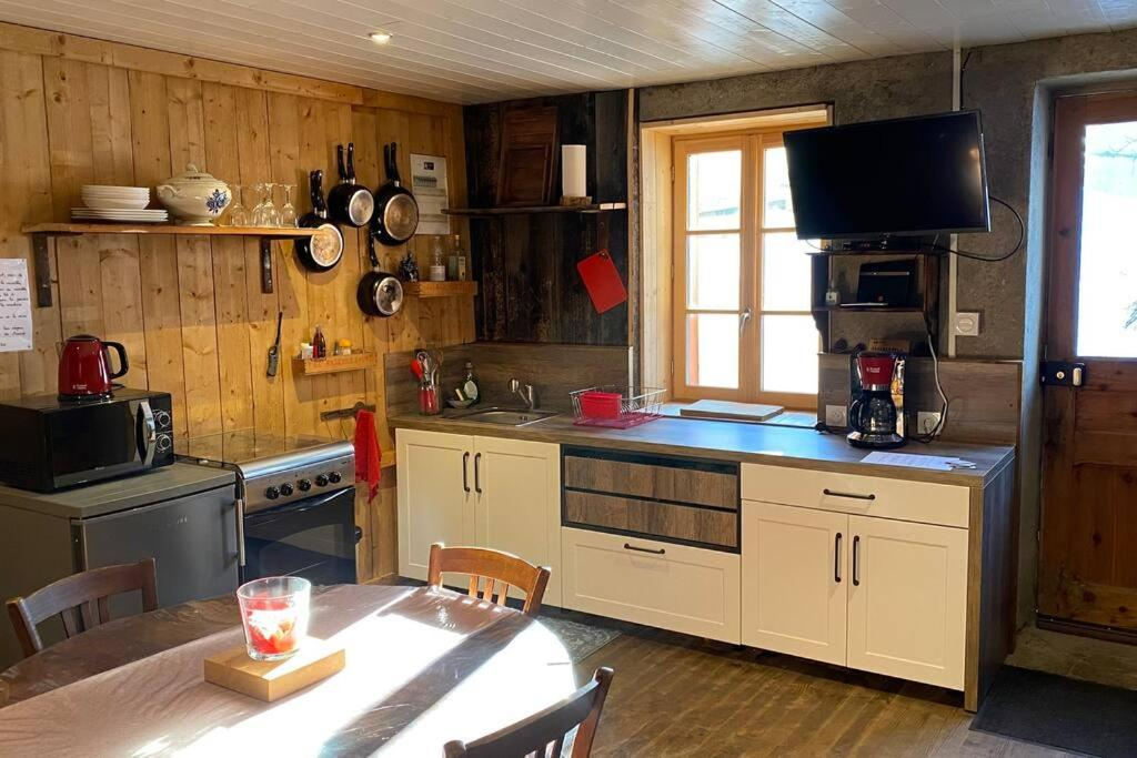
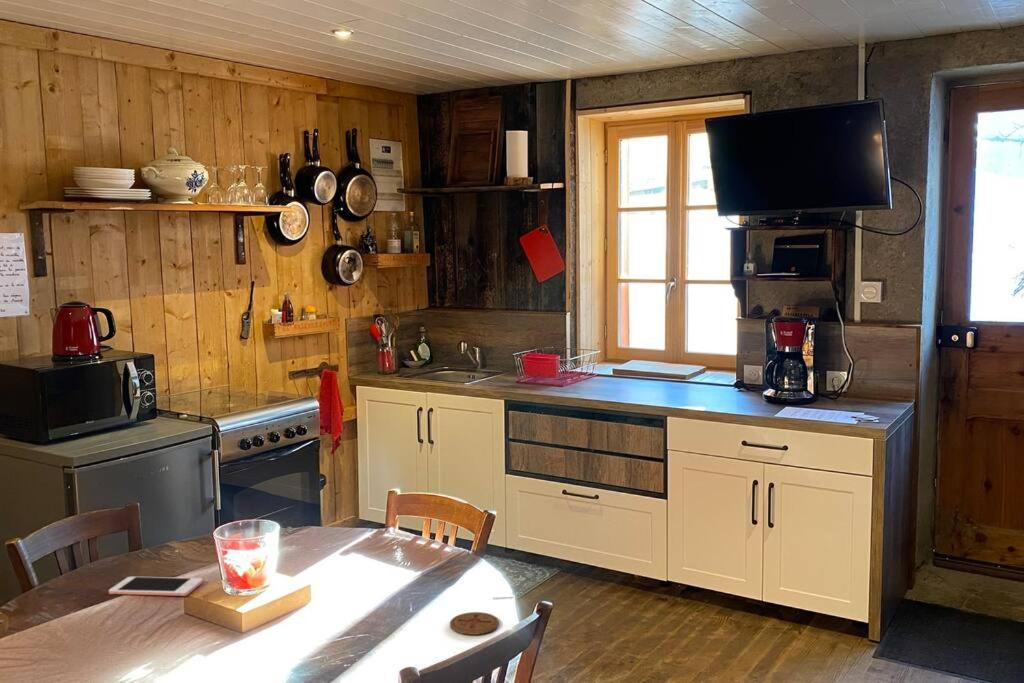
+ cell phone [108,576,204,597]
+ coaster [449,611,500,636]
